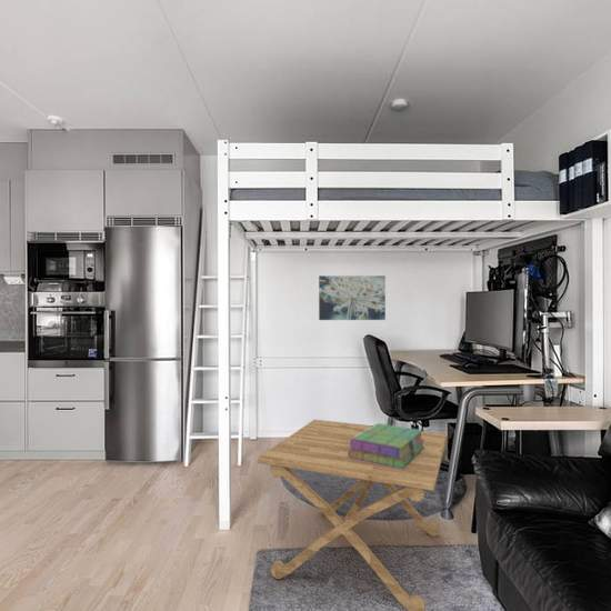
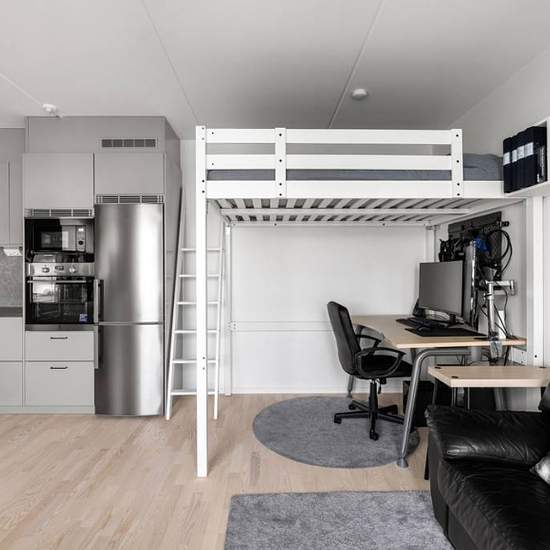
- wall art [318,274,387,321]
- side table [257,419,449,611]
- stack of books [348,422,424,469]
